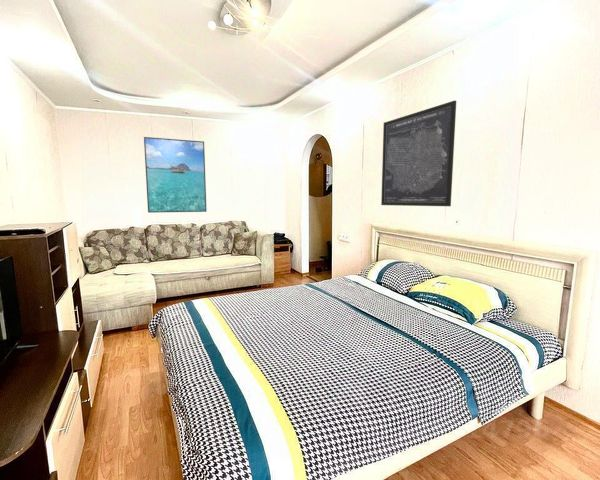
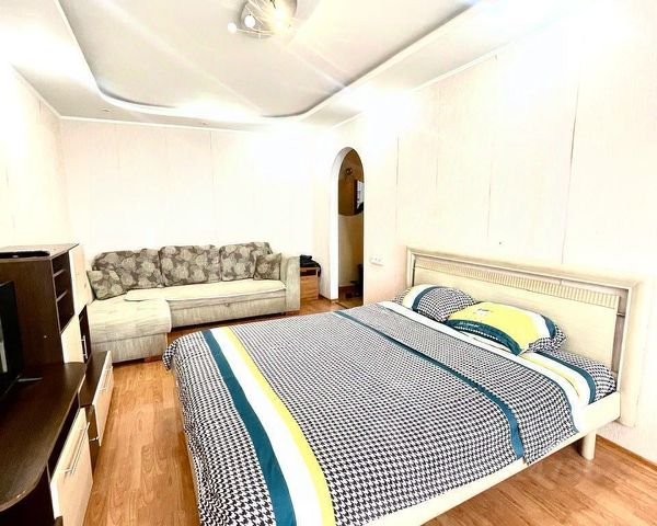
- wall art [380,99,457,207]
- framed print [143,136,208,214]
